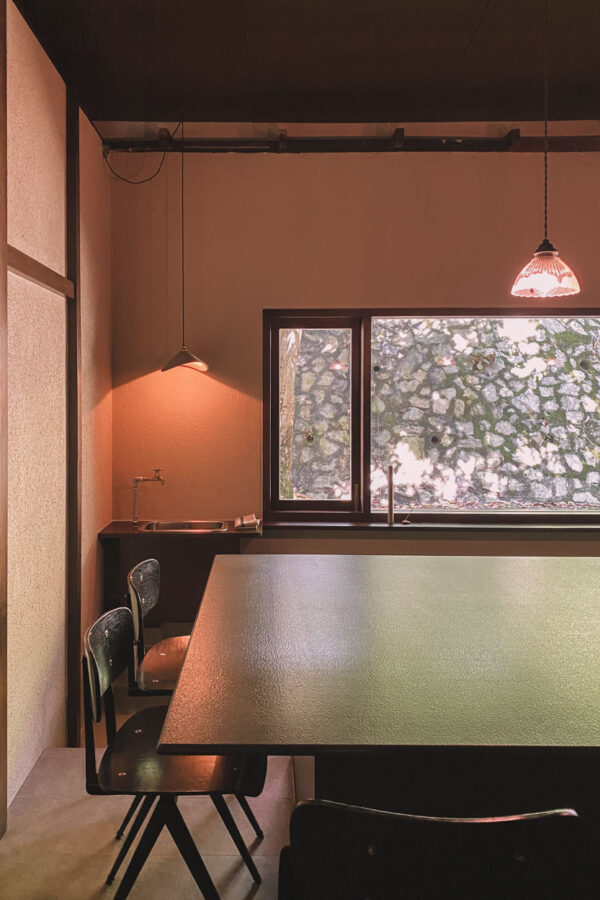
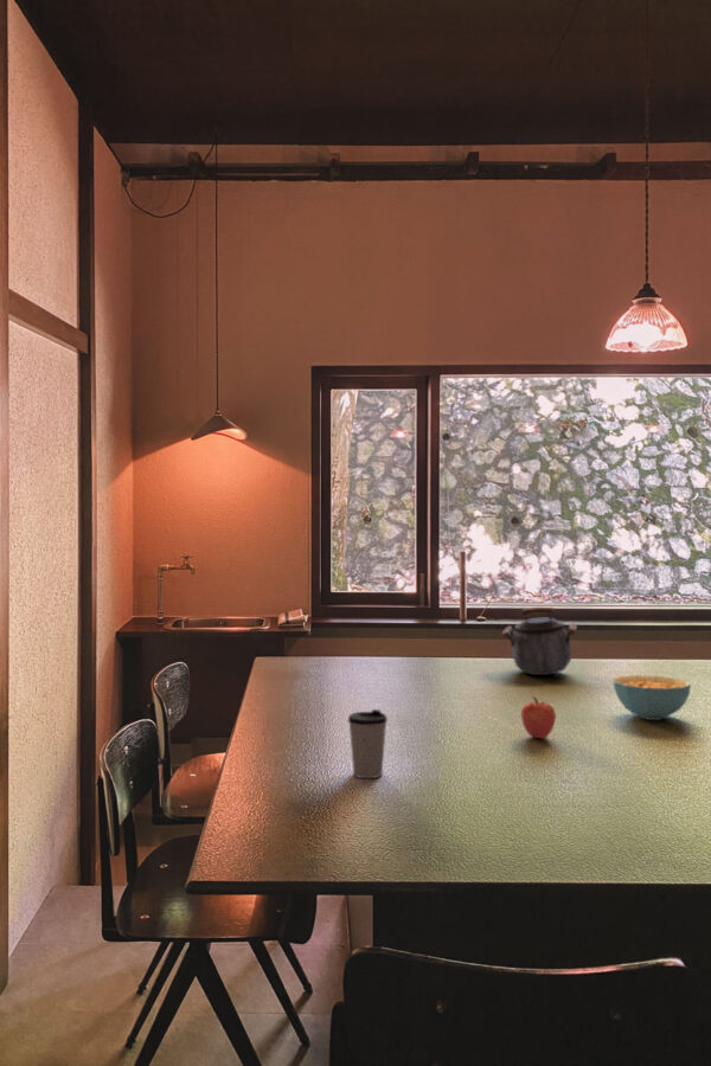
+ kettle [501,606,578,676]
+ apple [520,695,557,739]
+ coffee cup [347,708,389,779]
+ cereal bowl [611,674,692,721]
